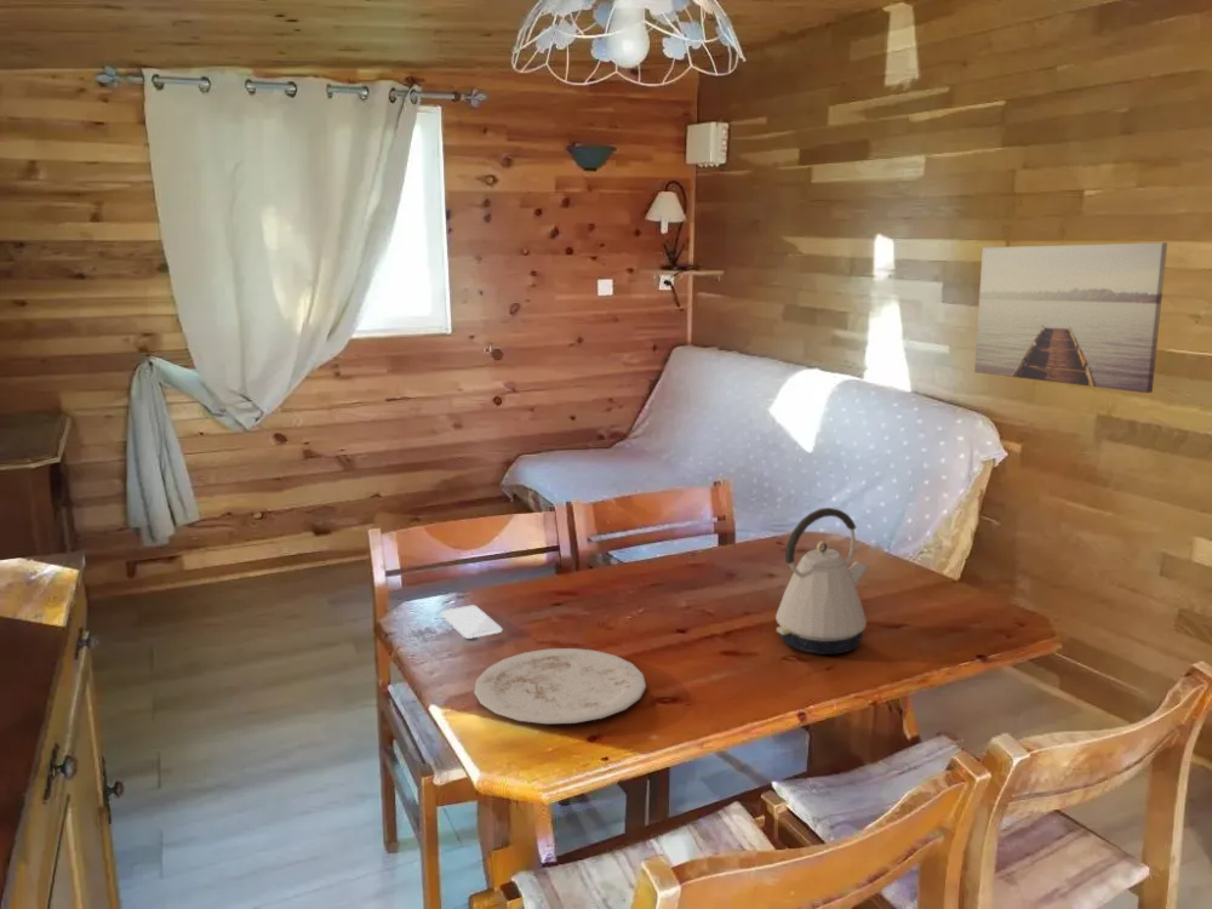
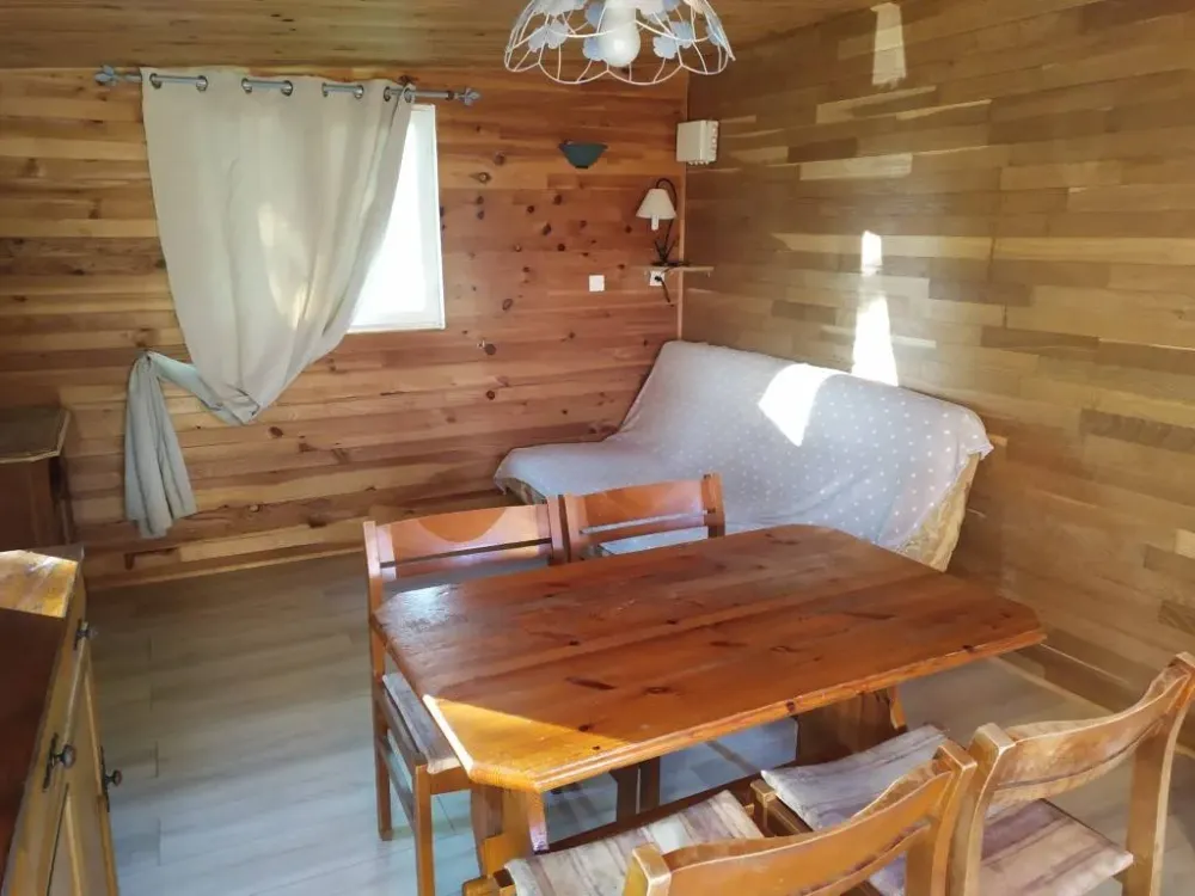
- plate [473,647,647,725]
- kettle [774,507,869,656]
- wall art [973,241,1168,394]
- smartphone [440,605,503,640]
